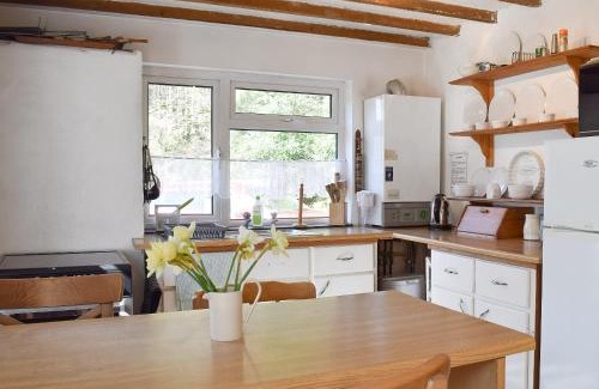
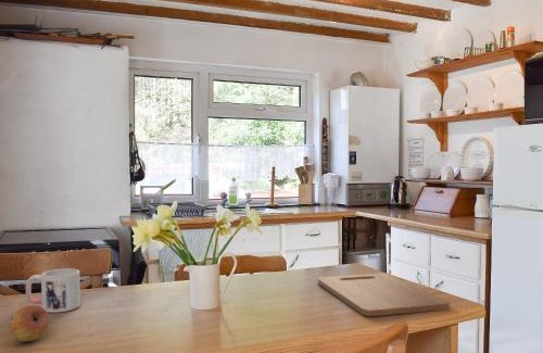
+ fruit [9,304,51,342]
+ mug [25,267,81,314]
+ cutting board [317,273,451,317]
